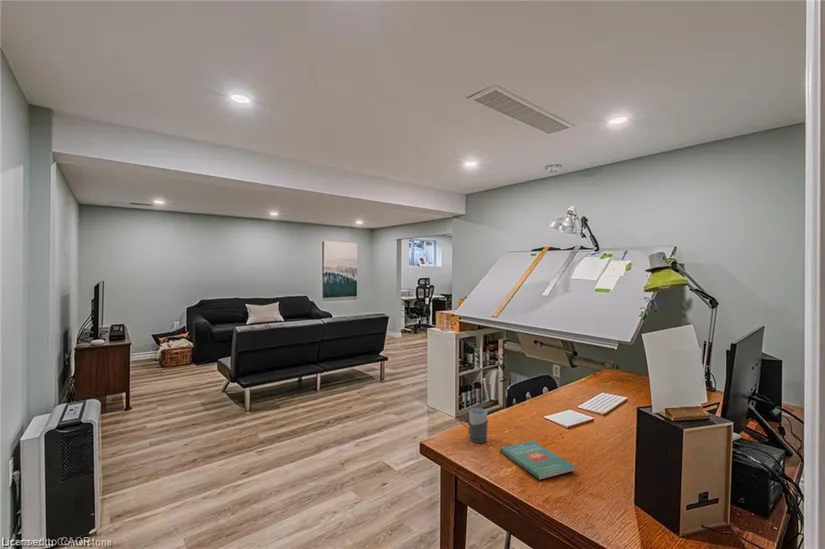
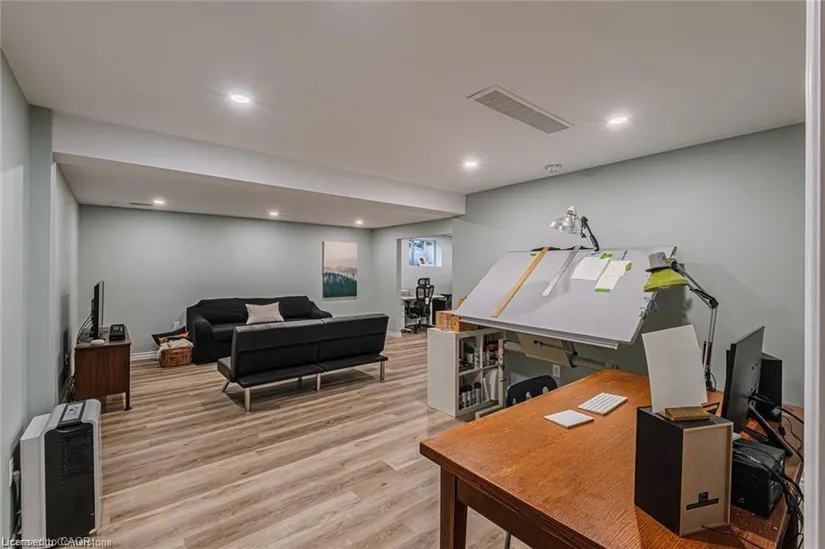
- book [499,440,575,481]
- mug [459,407,489,444]
